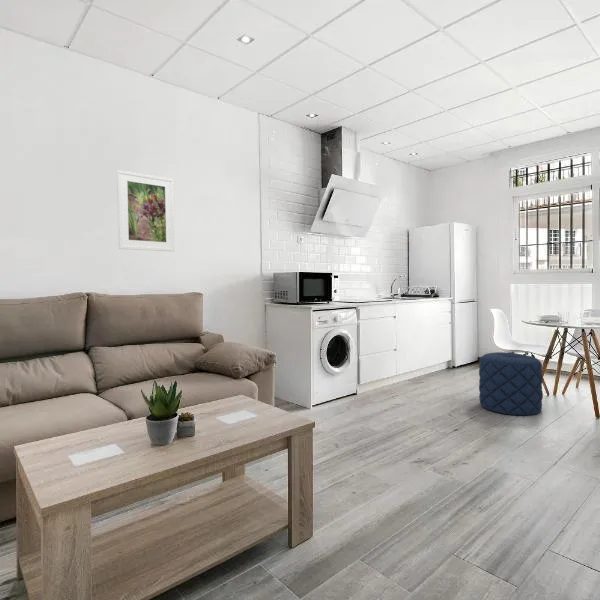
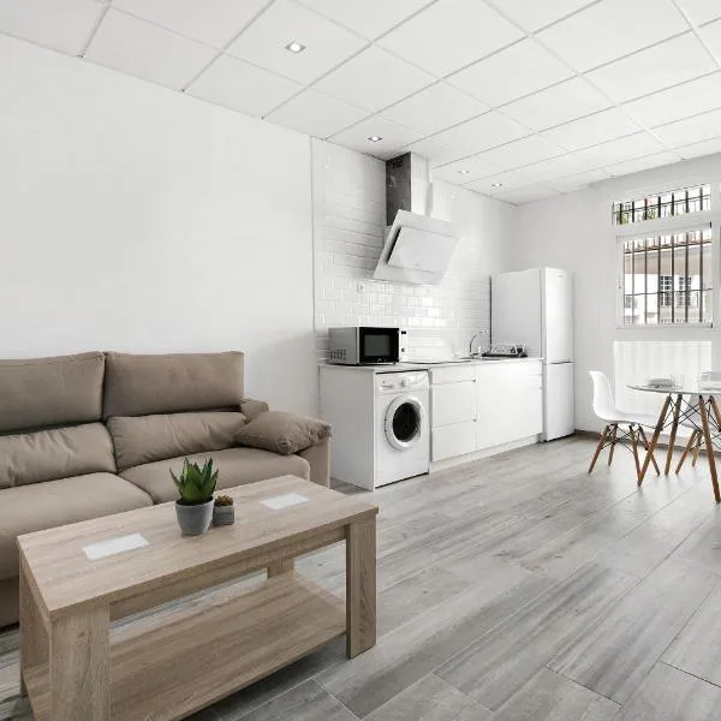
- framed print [116,169,176,253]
- pouf [478,351,544,416]
